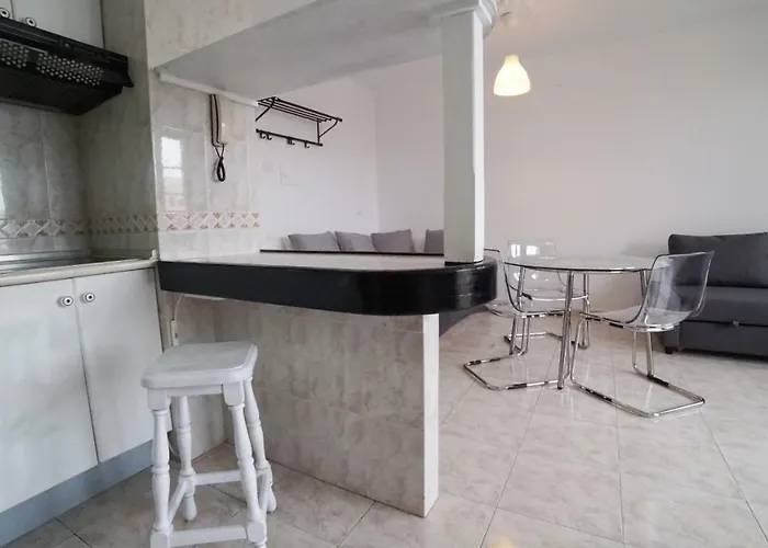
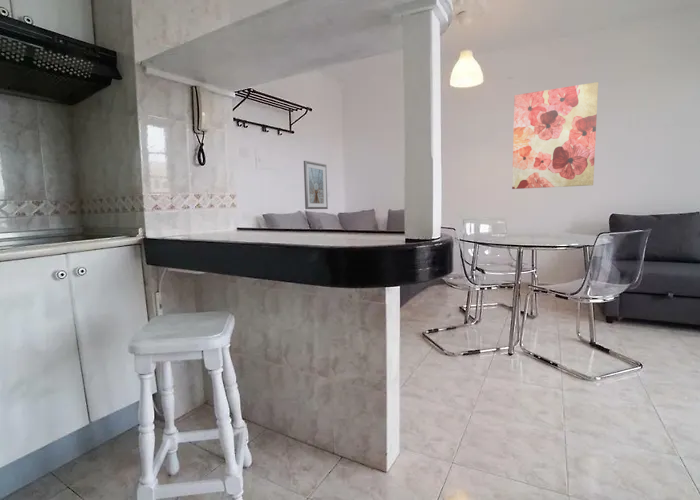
+ wall art [511,81,599,190]
+ picture frame [303,160,329,210]
